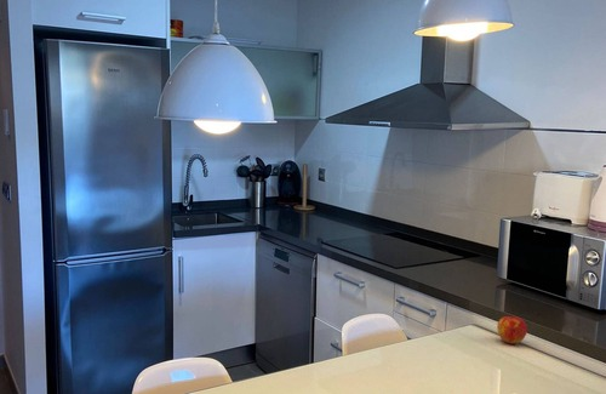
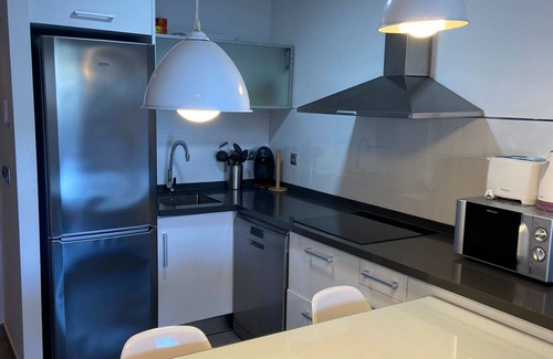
- apple [496,315,528,346]
